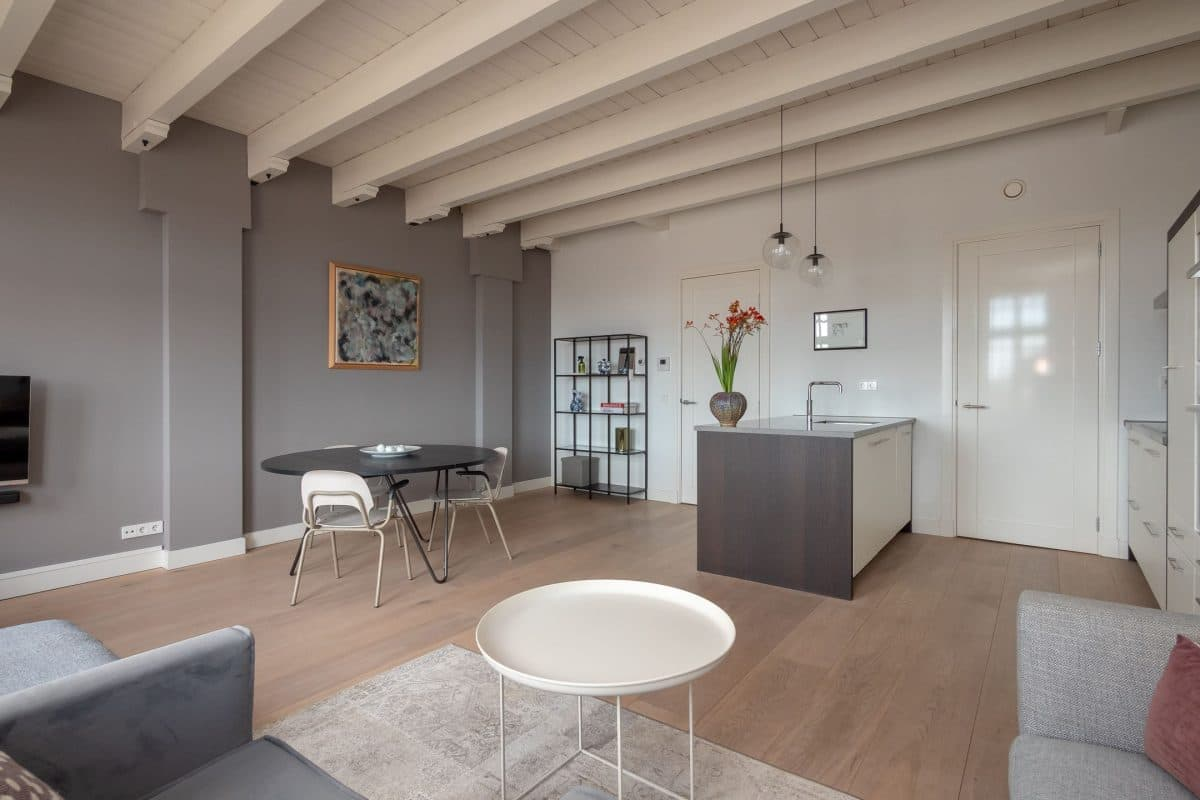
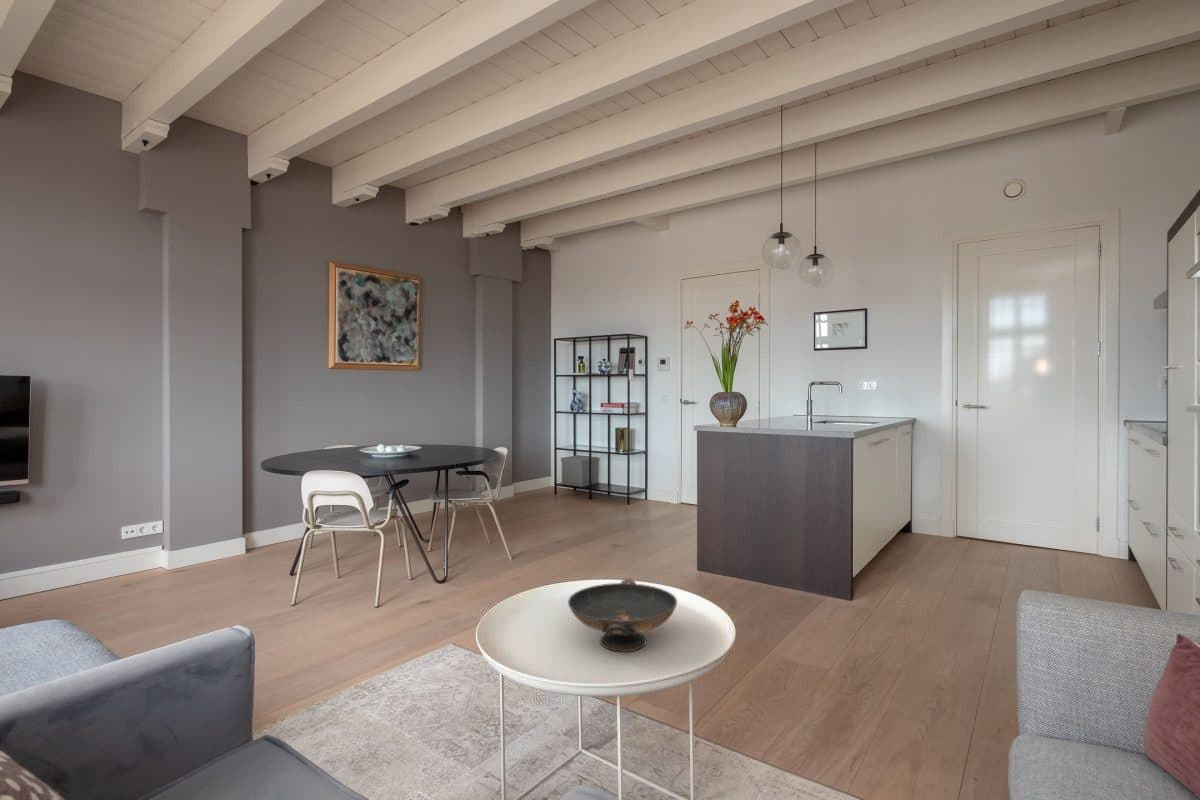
+ decorative bowl [567,577,678,653]
